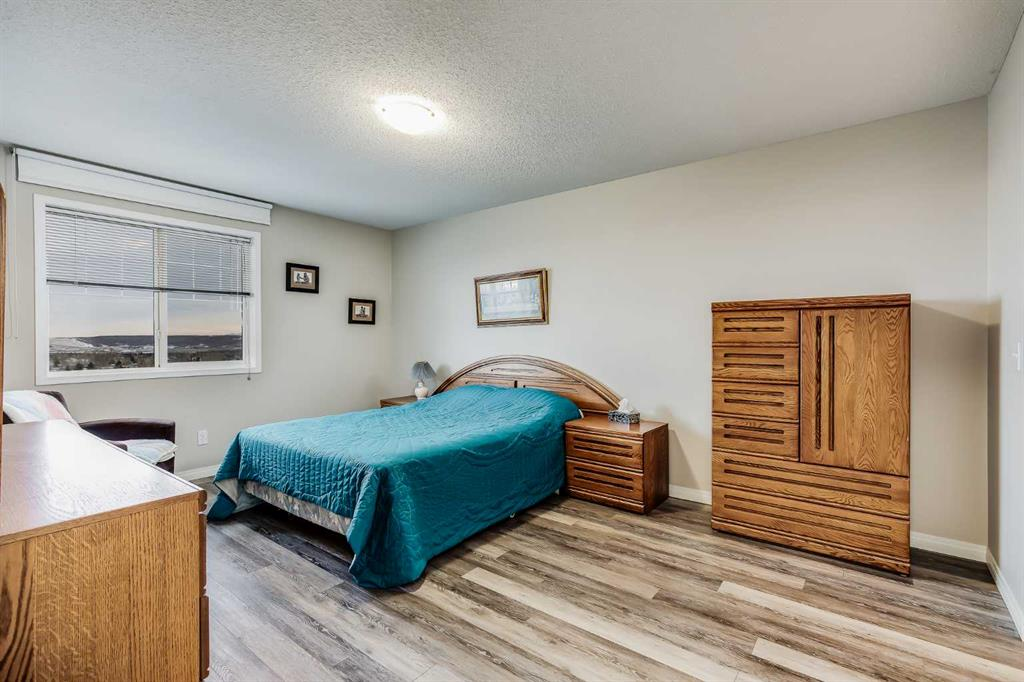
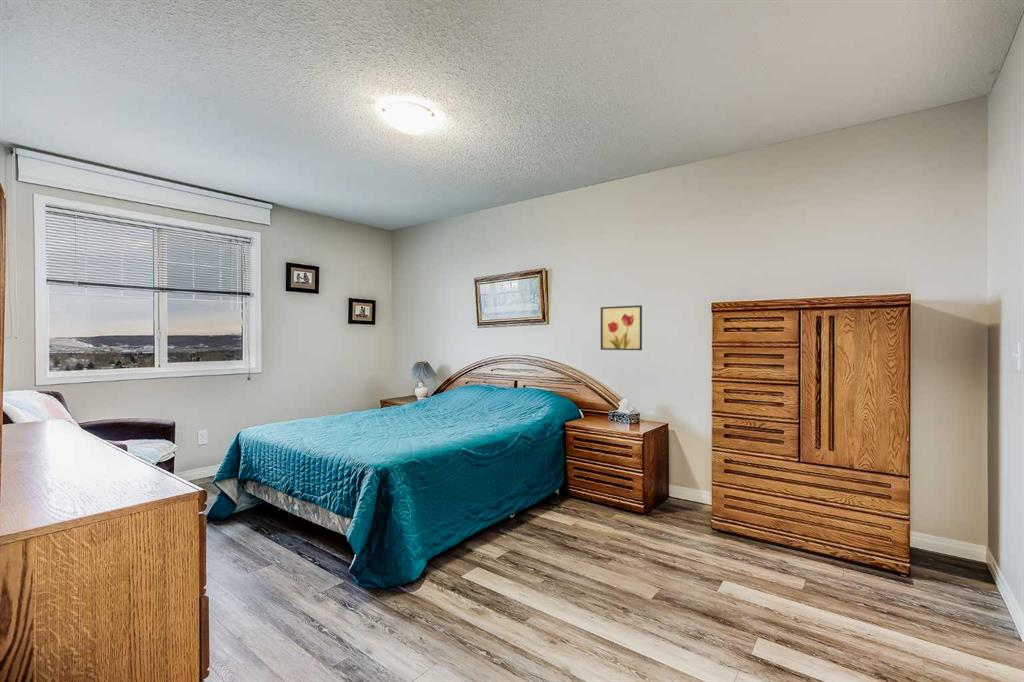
+ wall art [600,304,643,351]
